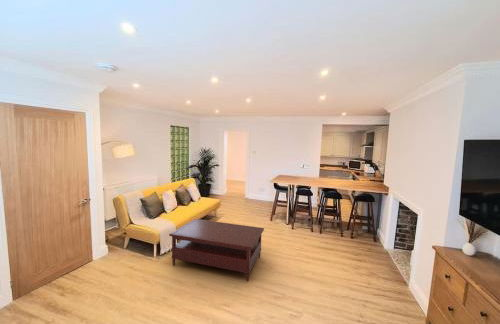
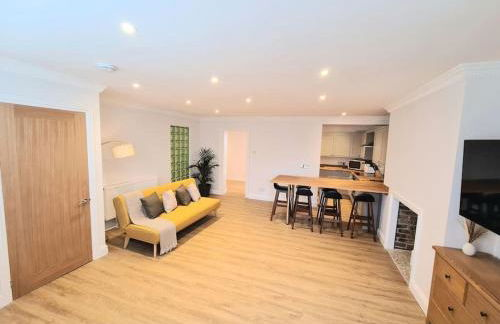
- coffee table [168,218,265,282]
